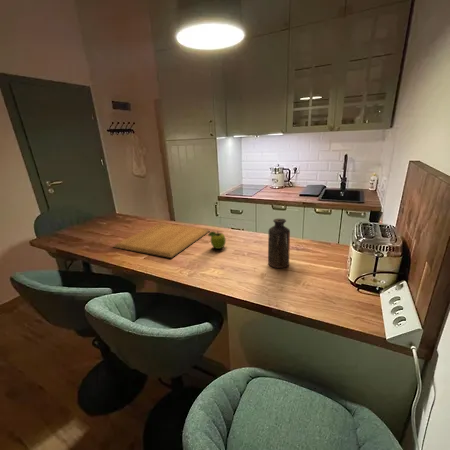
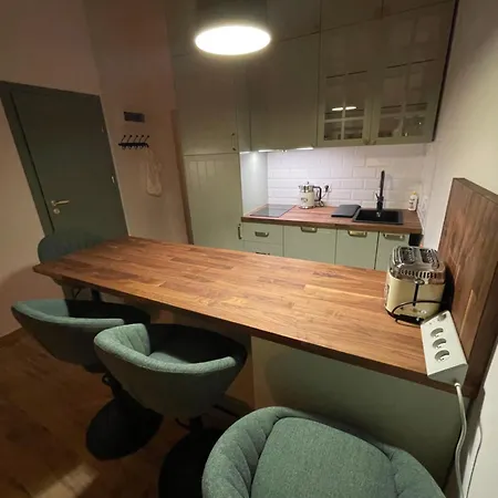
- chopping board [112,222,211,259]
- bottle [267,218,291,269]
- fruit [207,230,227,250]
